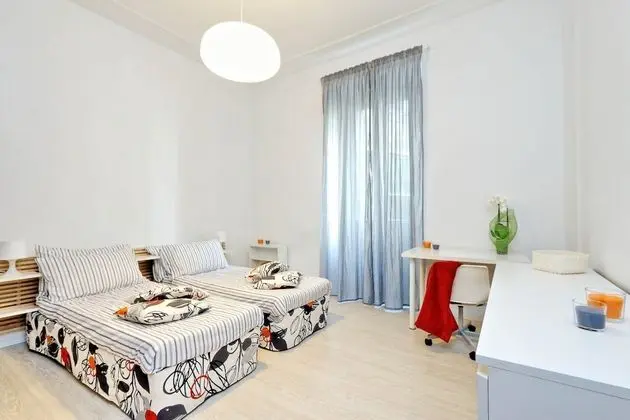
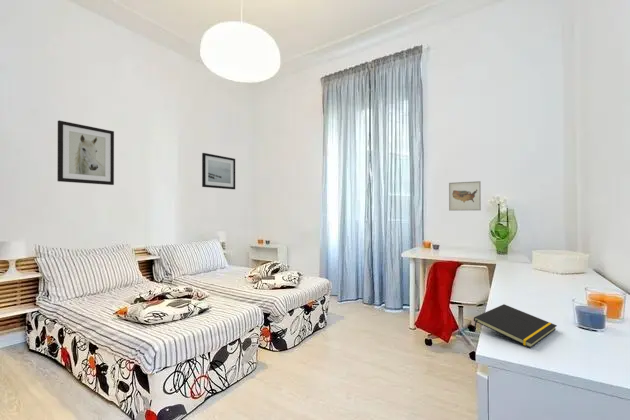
+ notepad [473,303,558,349]
+ wall art [201,152,236,190]
+ wall art [56,120,115,186]
+ wall art [448,180,482,212]
